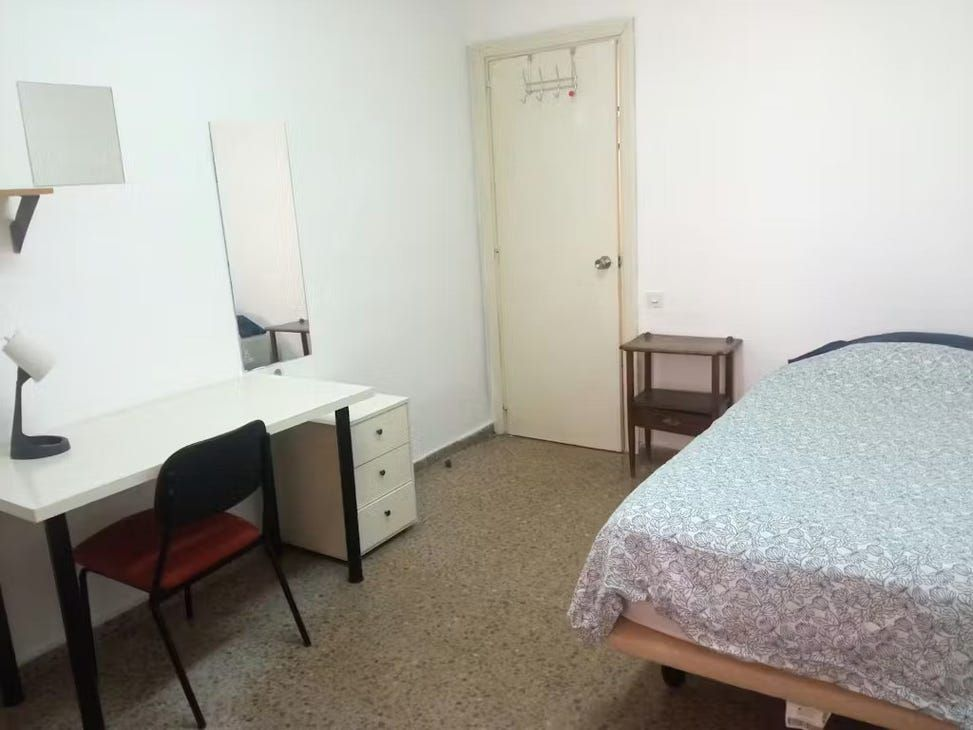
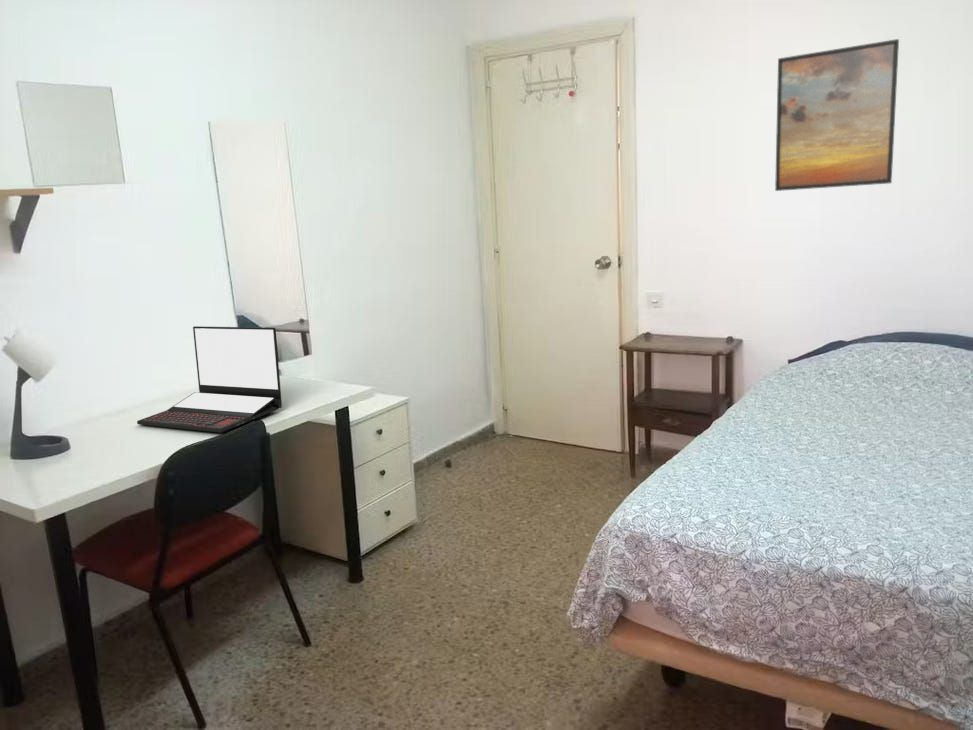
+ laptop [136,325,283,434]
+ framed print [774,38,900,192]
